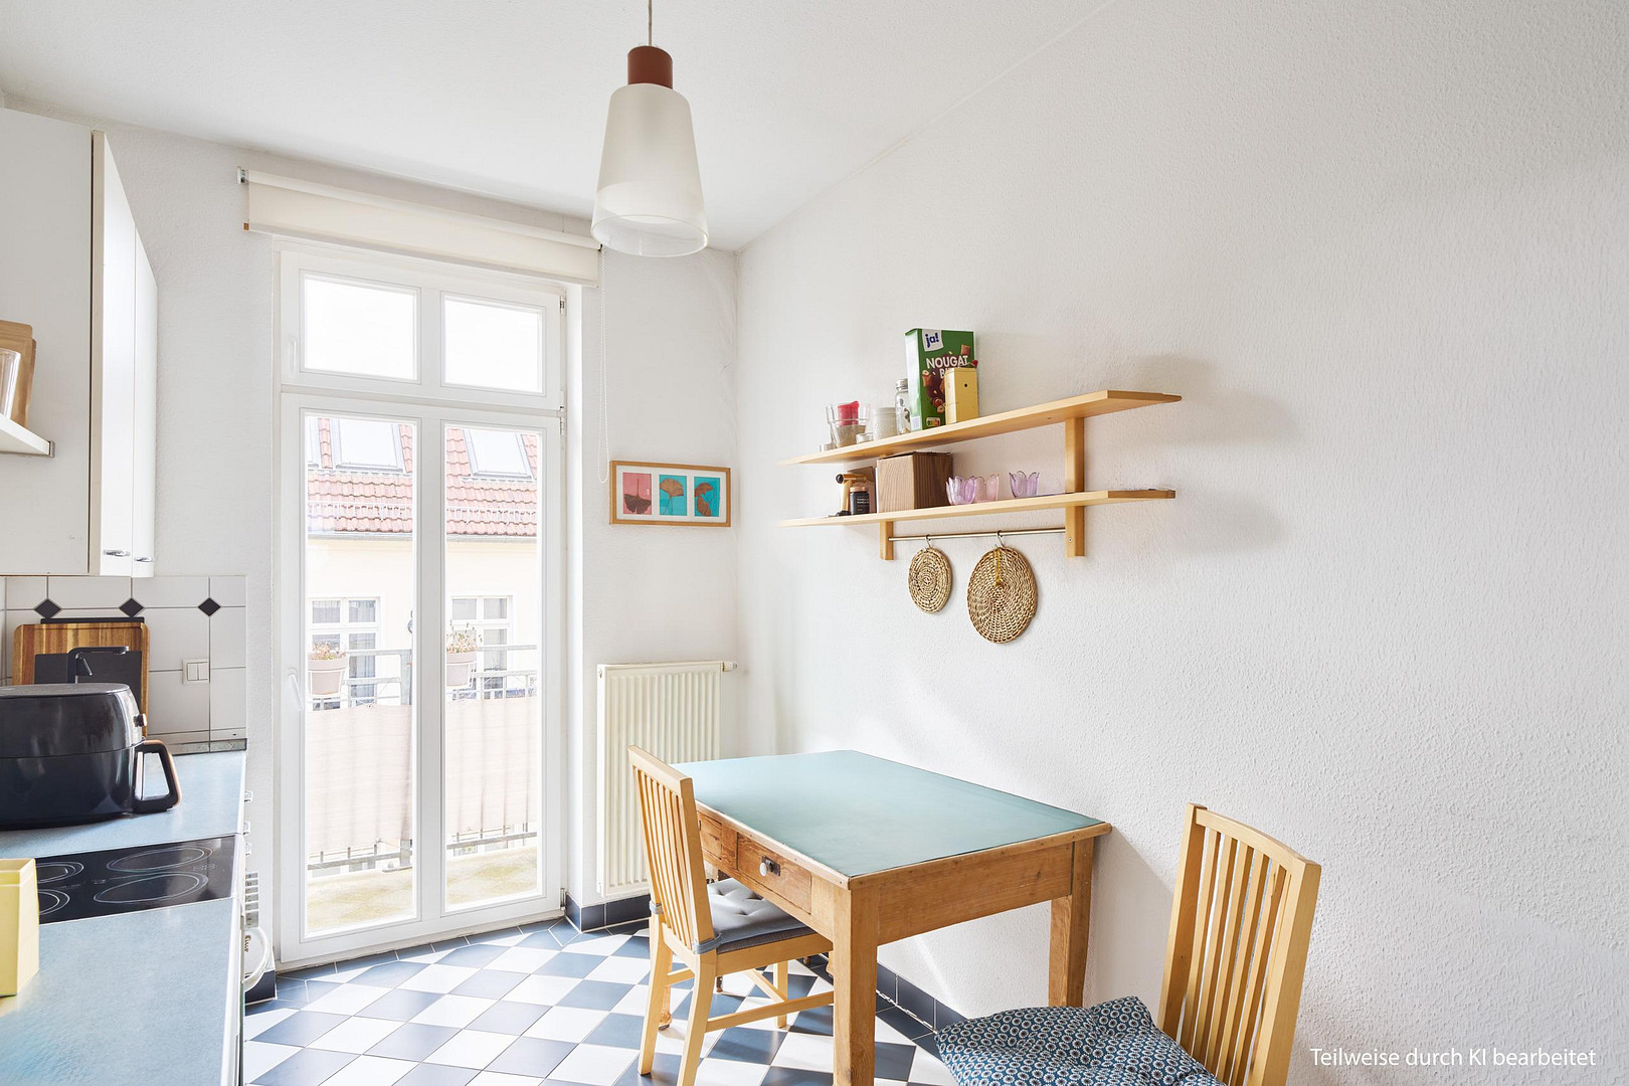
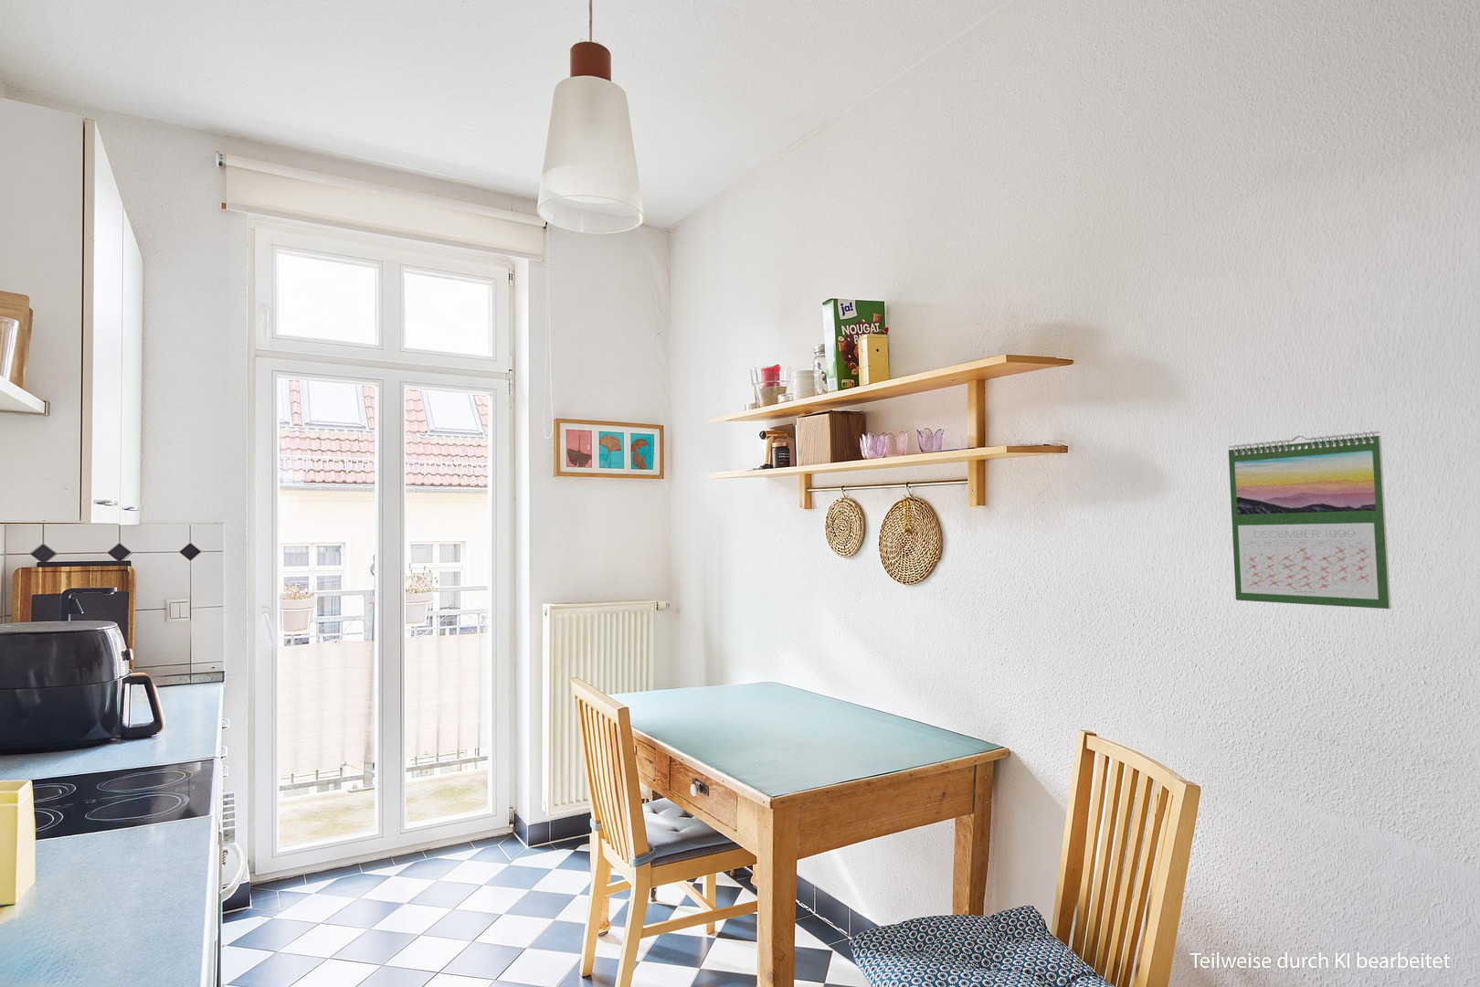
+ calendar [1228,431,1392,609]
